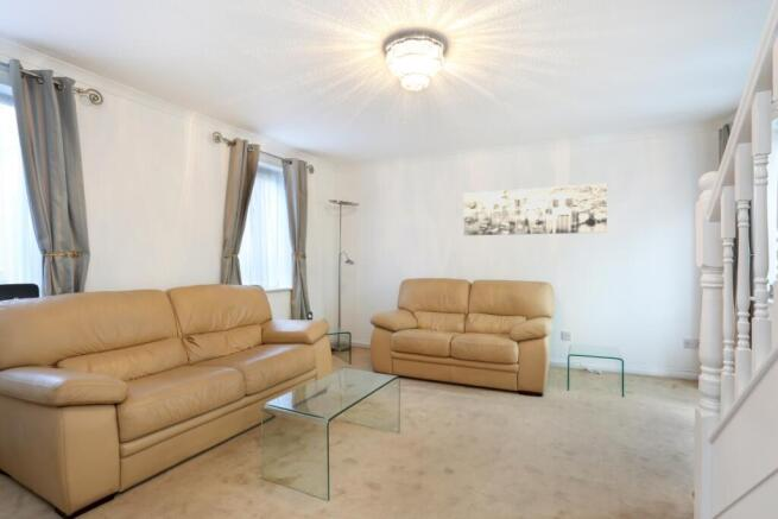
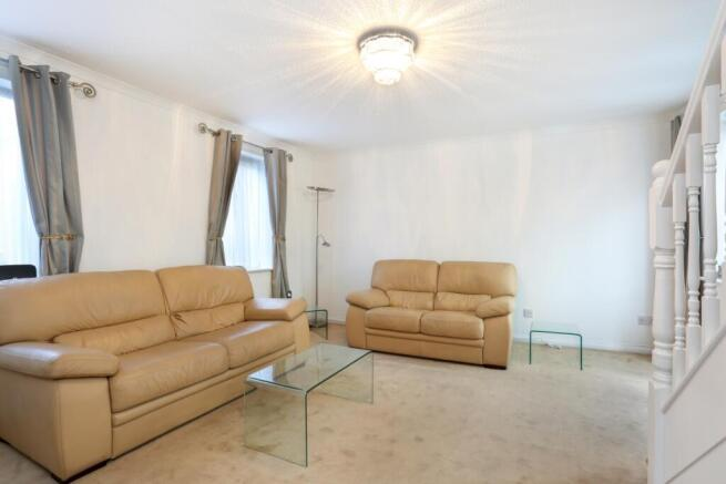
- wall art [462,183,608,236]
